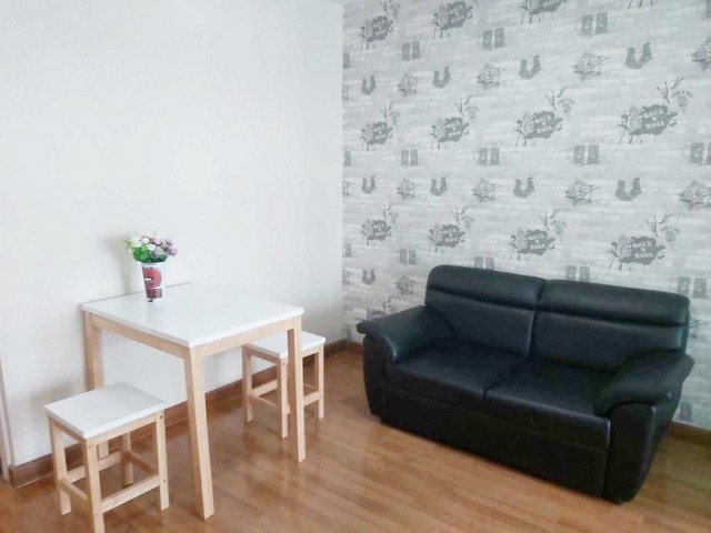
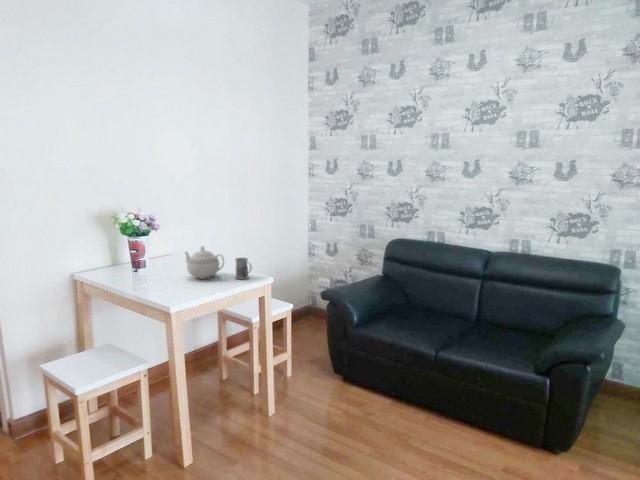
+ teapot [184,245,225,280]
+ mug [234,257,253,280]
